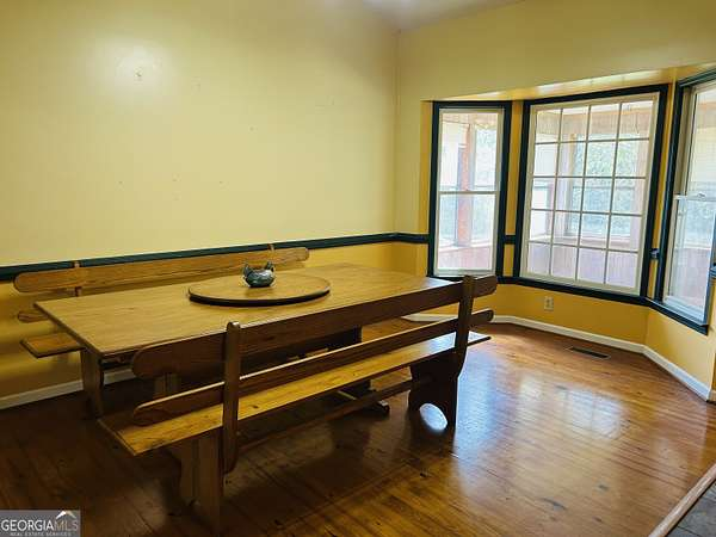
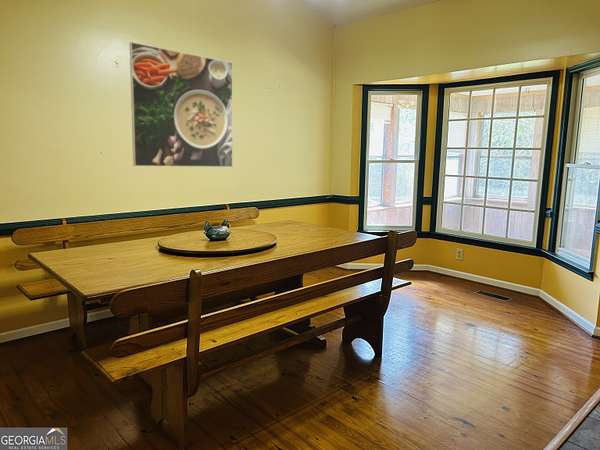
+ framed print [128,41,234,168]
